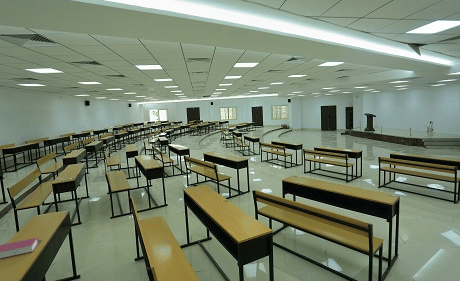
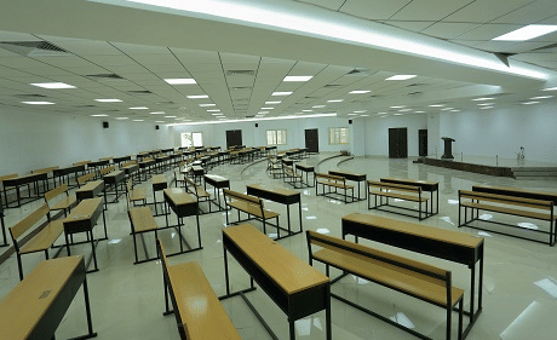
- book [0,237,39,259]
